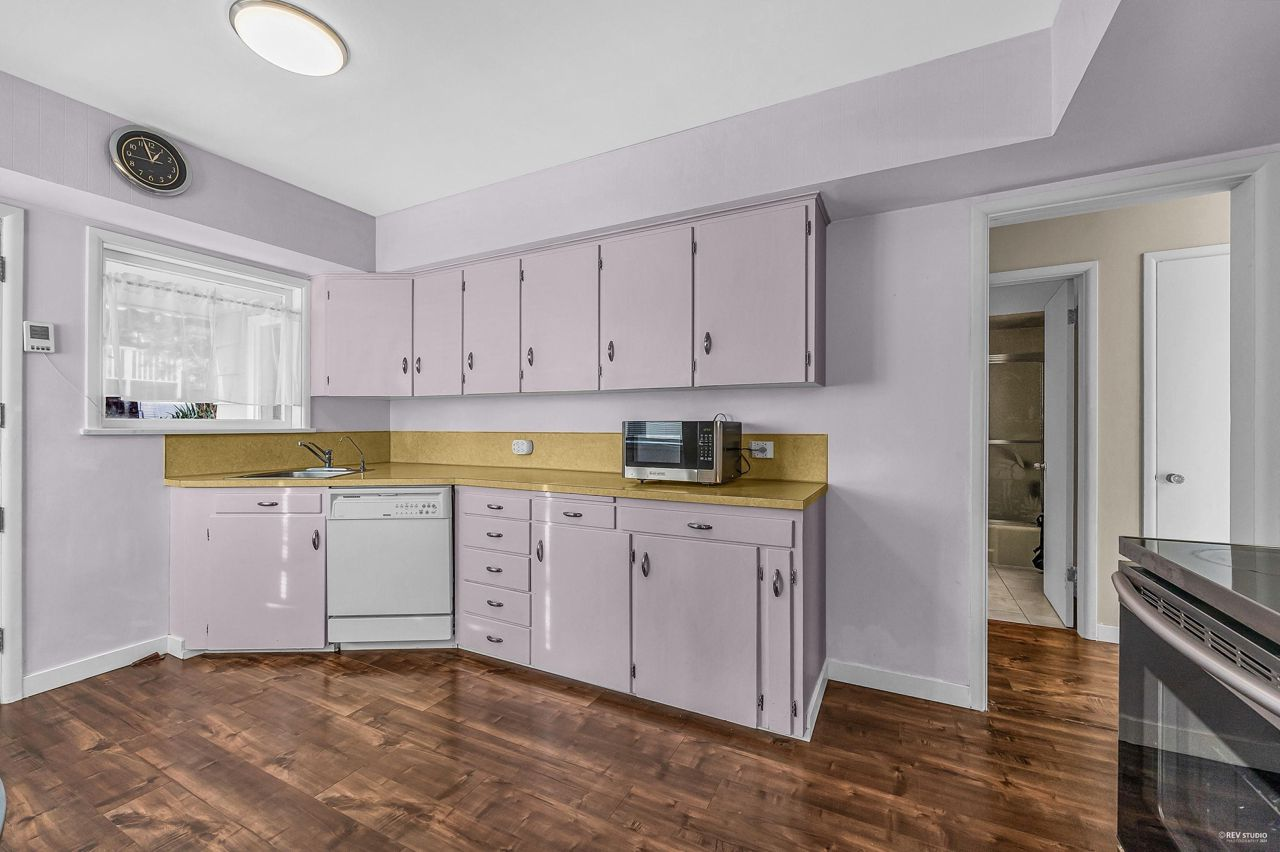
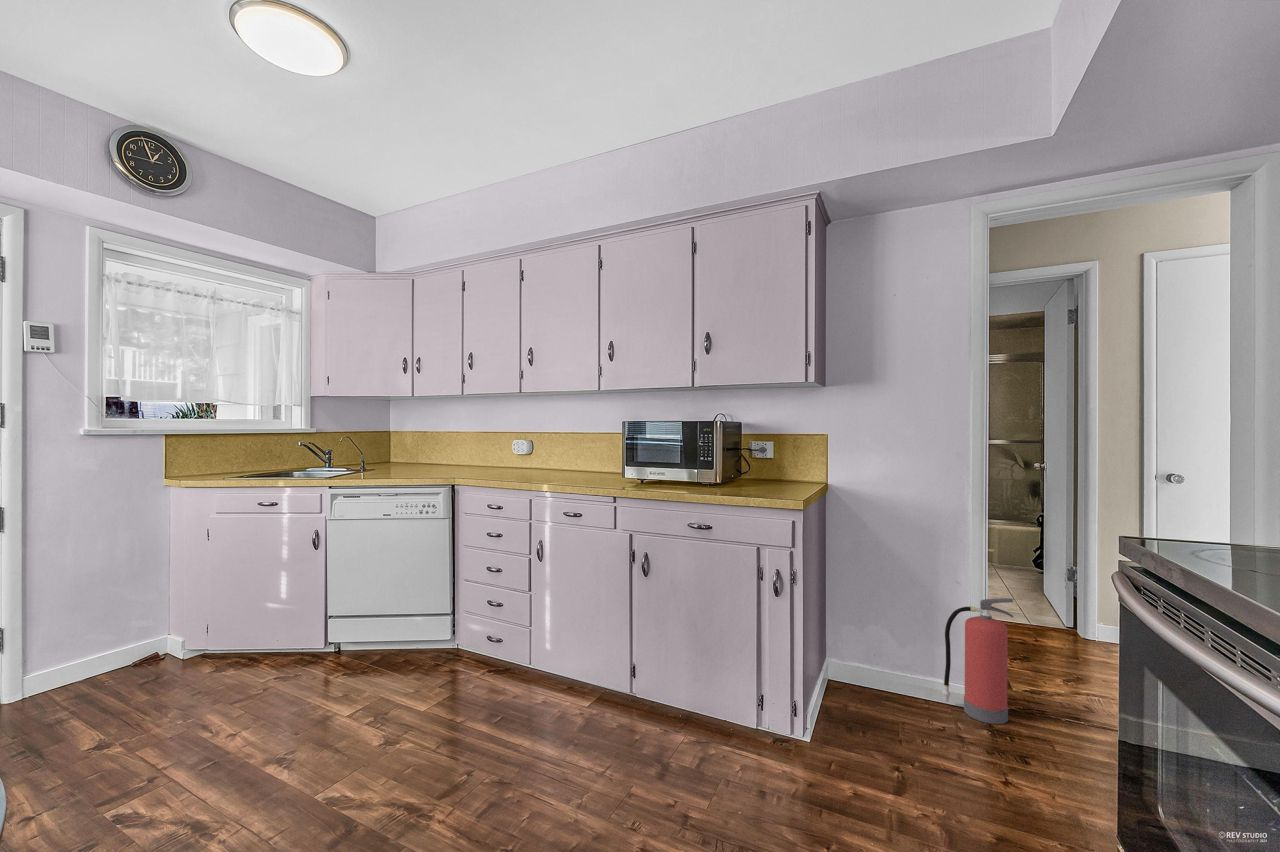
+ fire extinguisher [941,597,1015,725]
